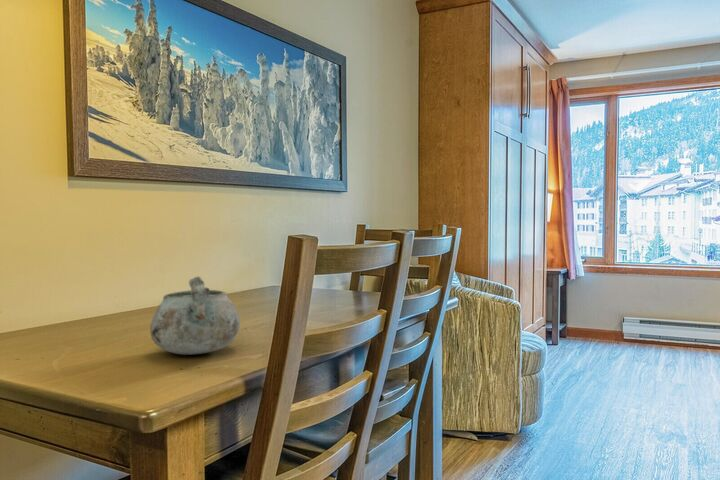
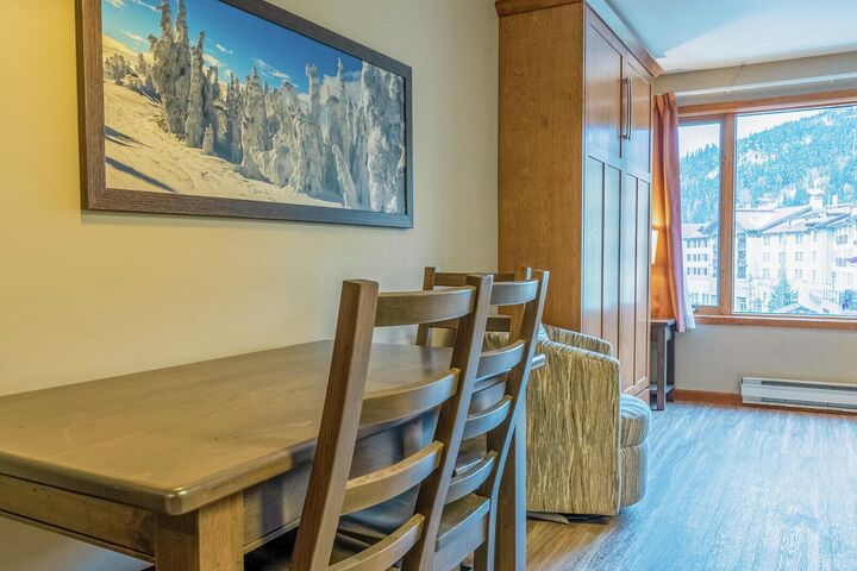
- decorative bowl [149,276,241,356]
